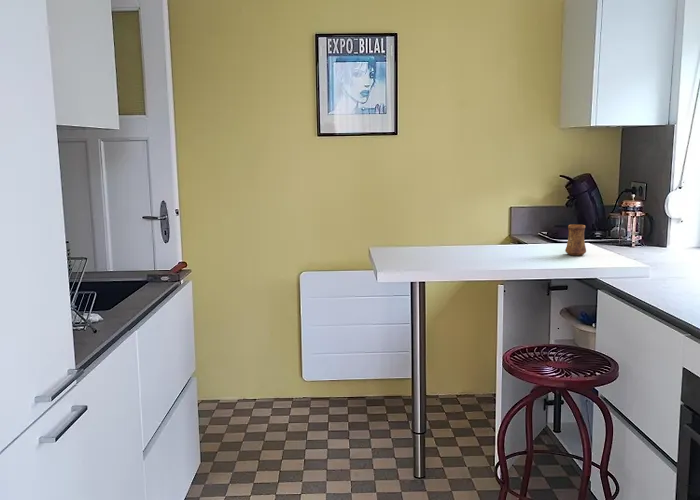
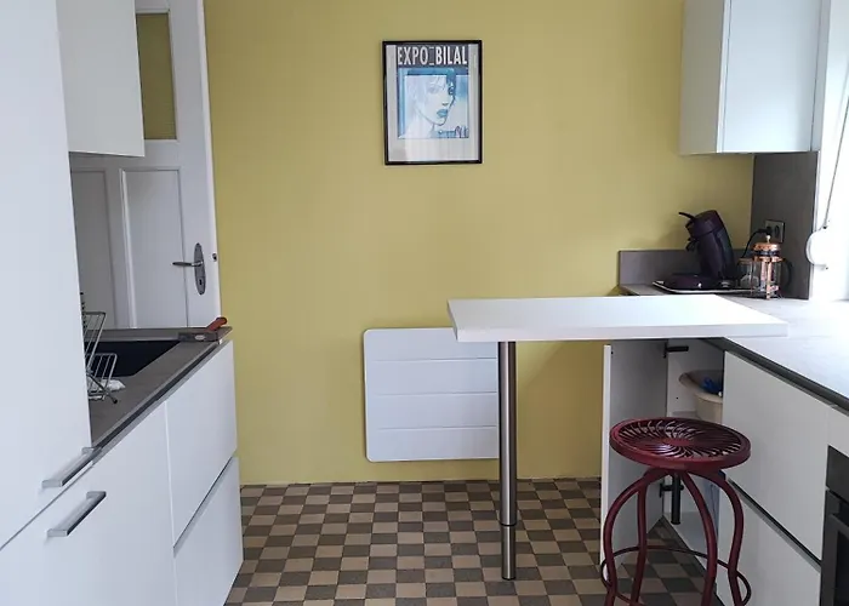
- cup [564,224,587,256]
